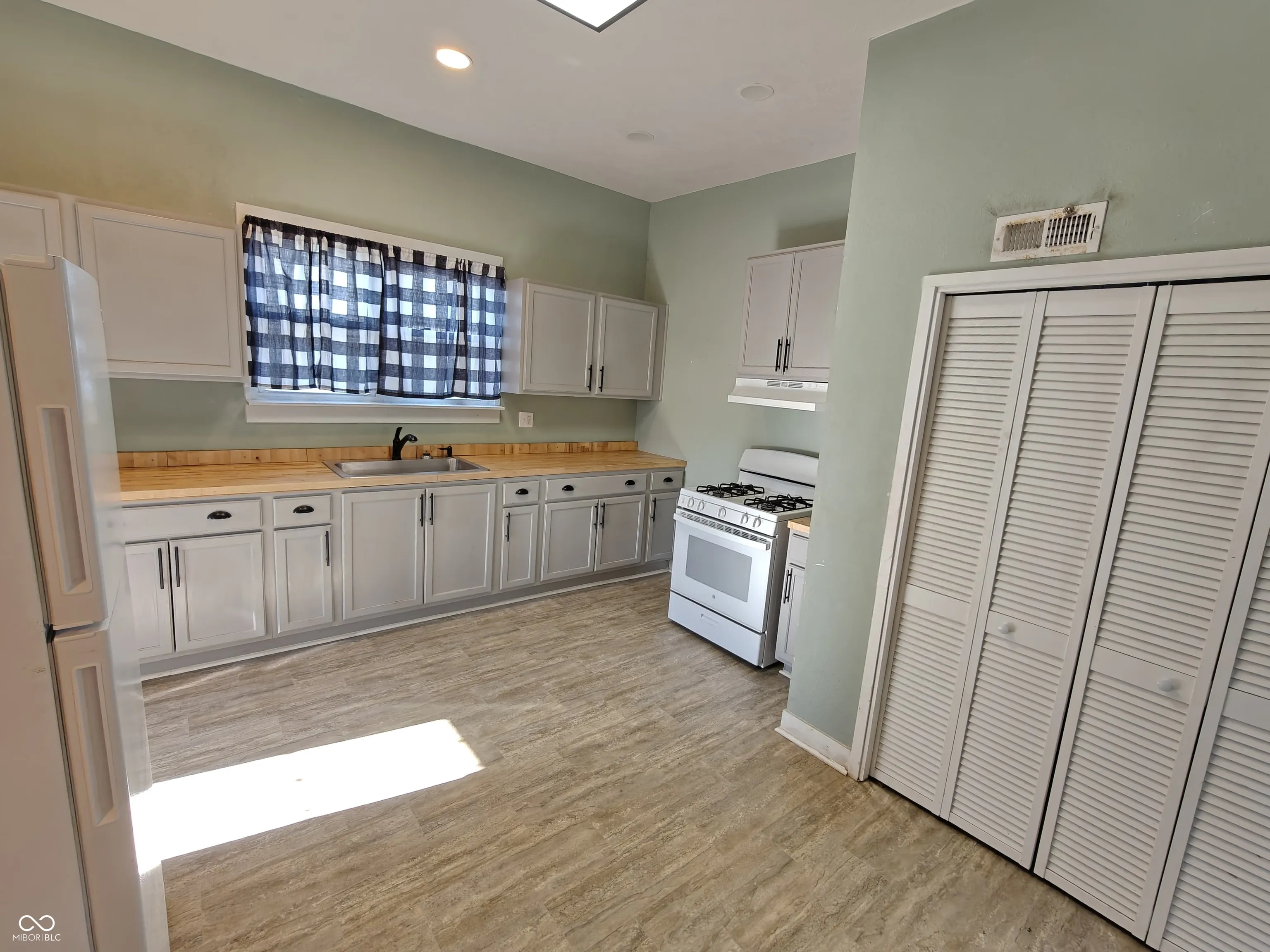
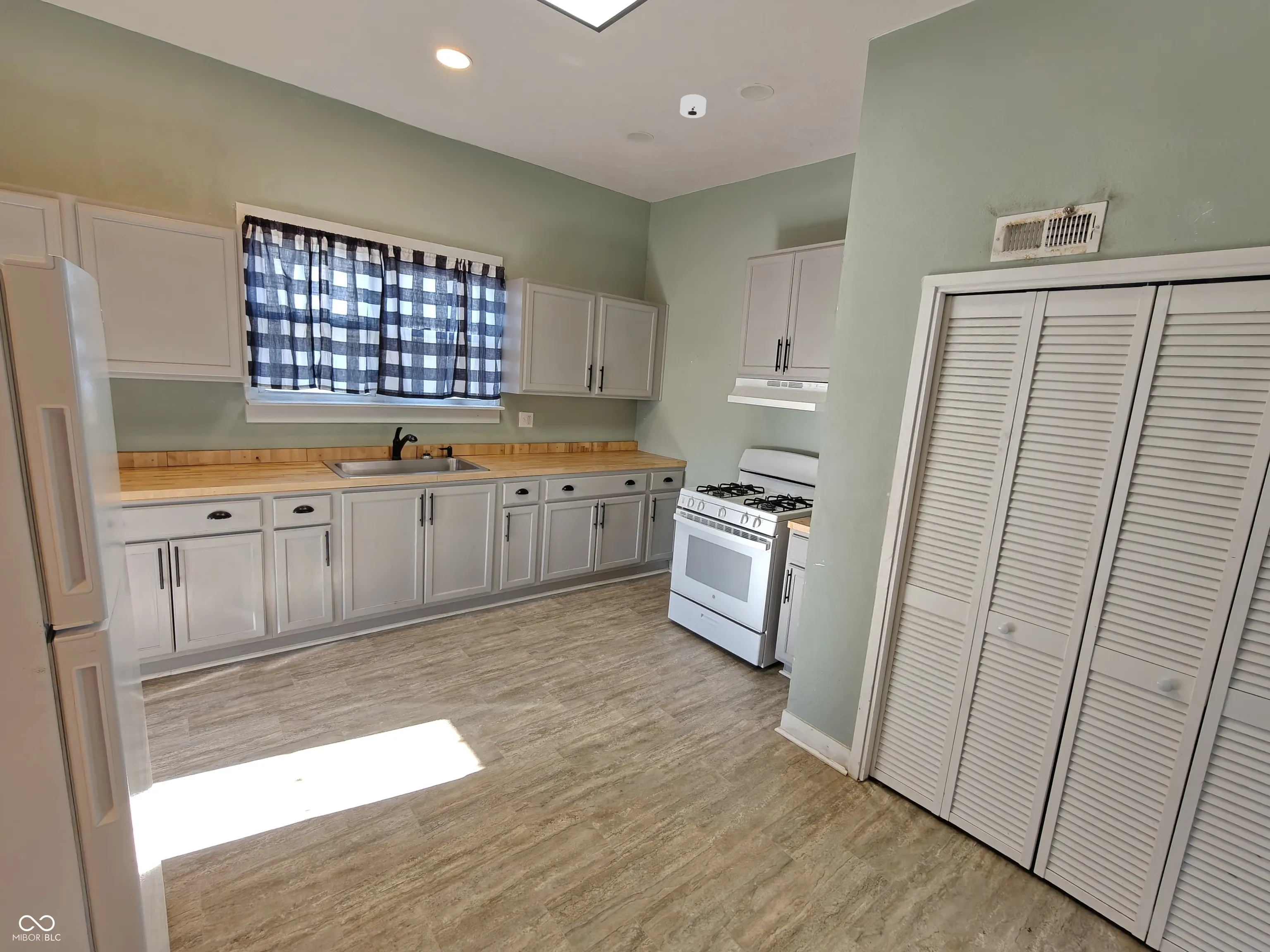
+ smoke detector [680,94,707,119]
